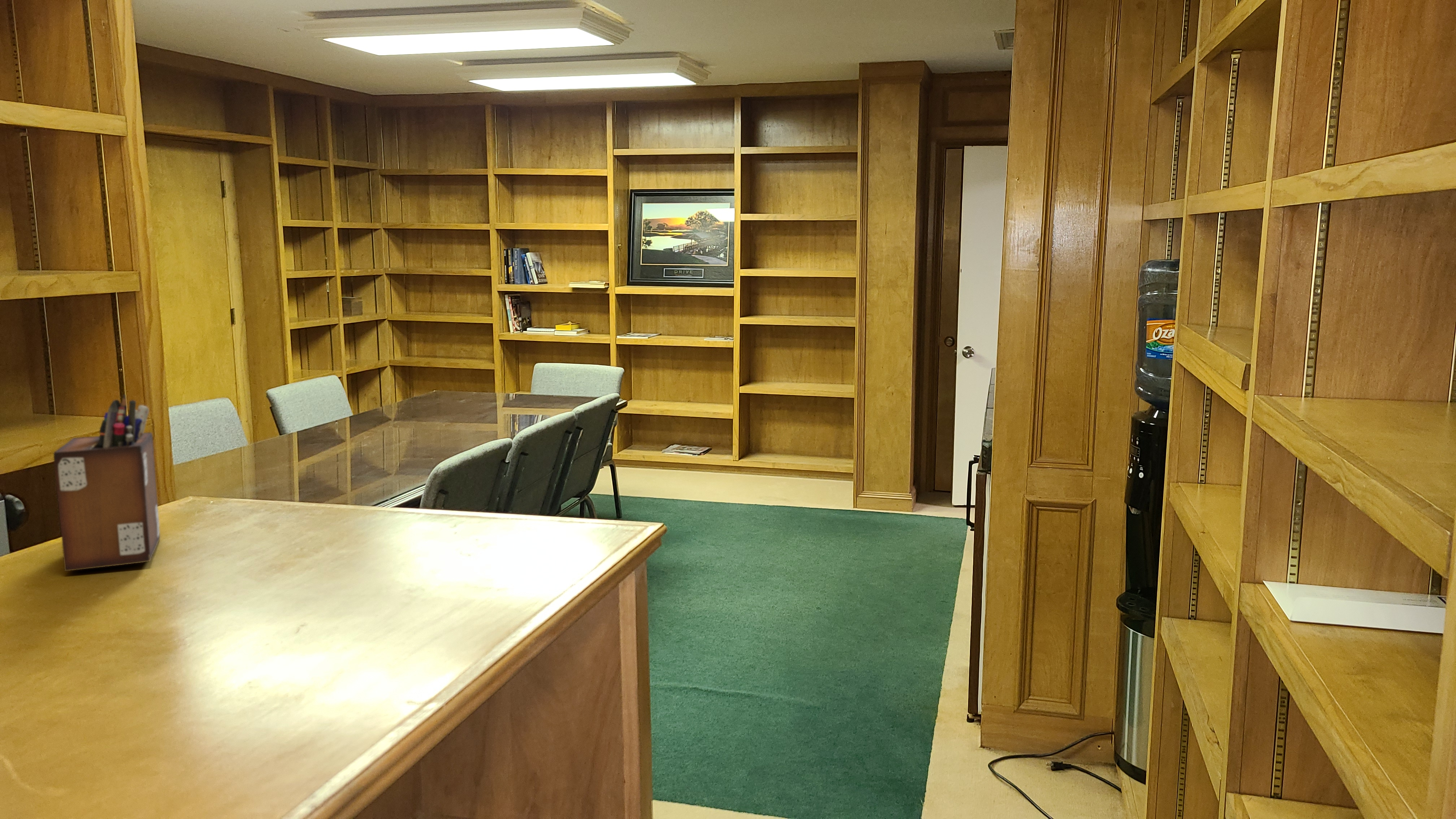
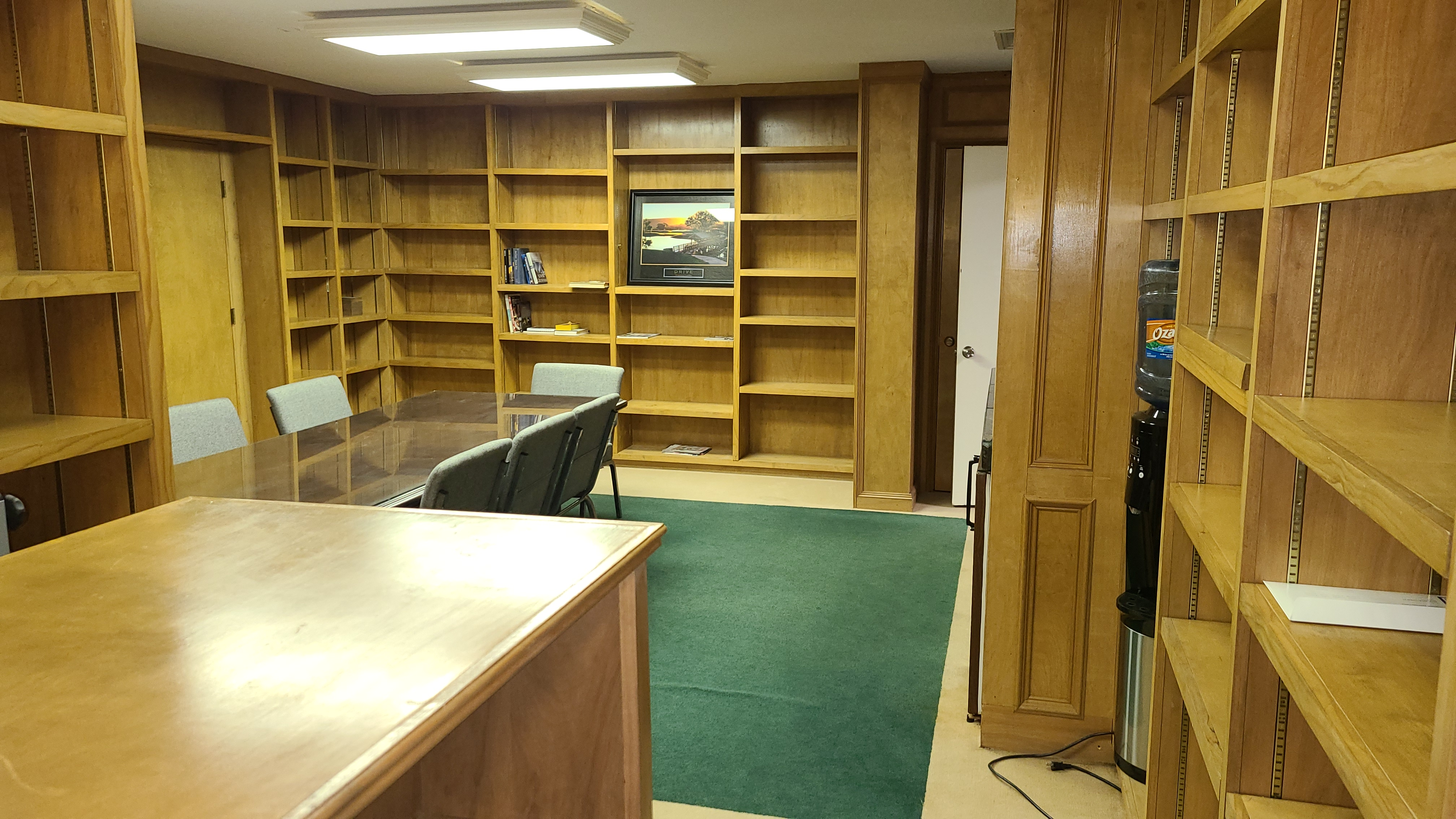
- desk organizer [53,394,160,571]
